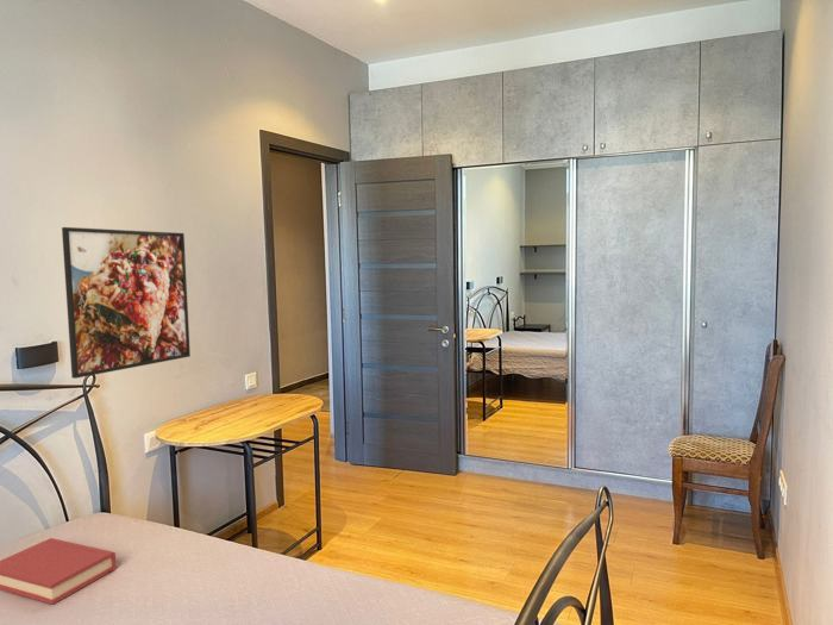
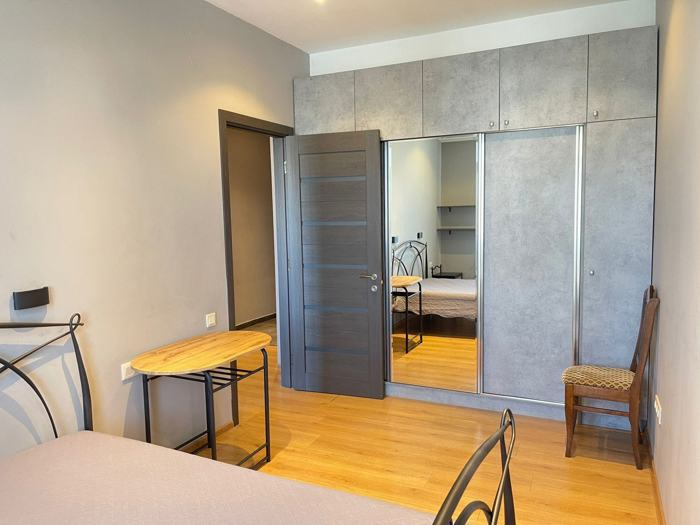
- hardback book [0,537,118,606]
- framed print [61,226,192,380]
